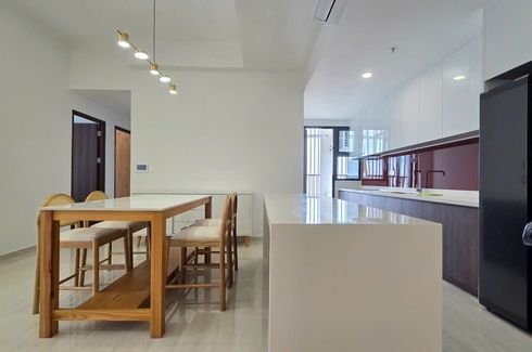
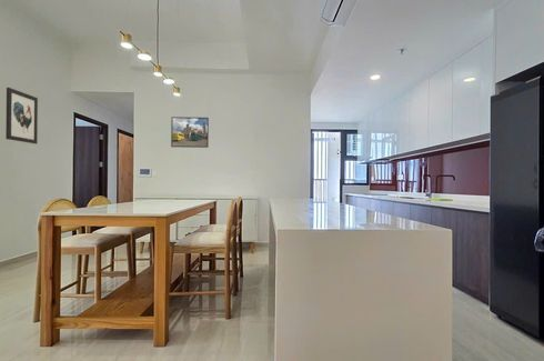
+ wall art [4,87,39,144]
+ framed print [170,116,210,149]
